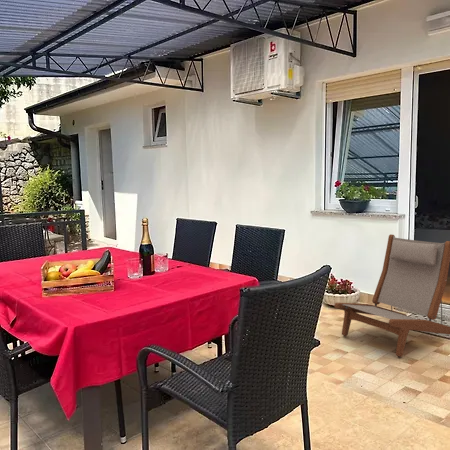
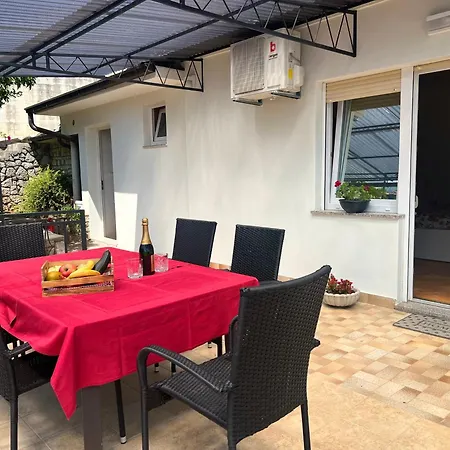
- lounge chair [333,233,450,358]
